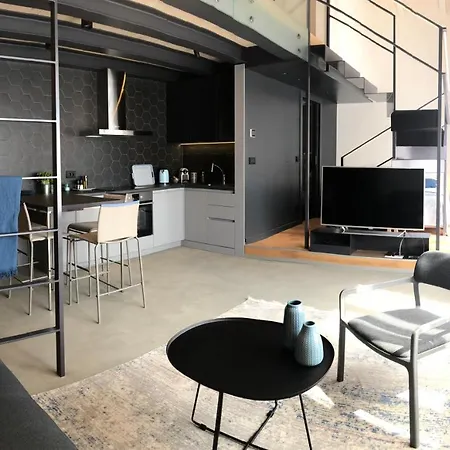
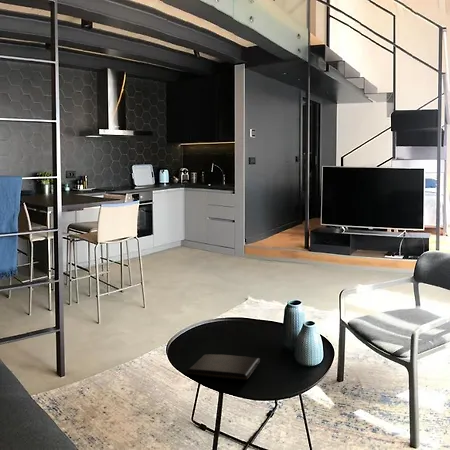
+ book [186,353,261,381]
